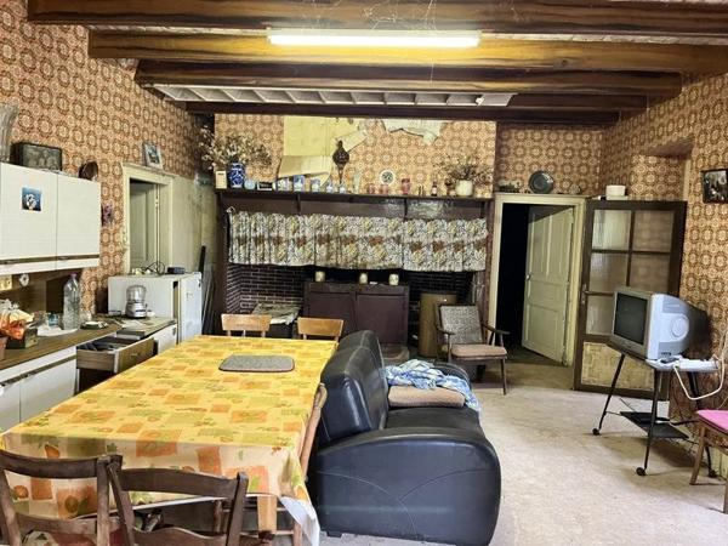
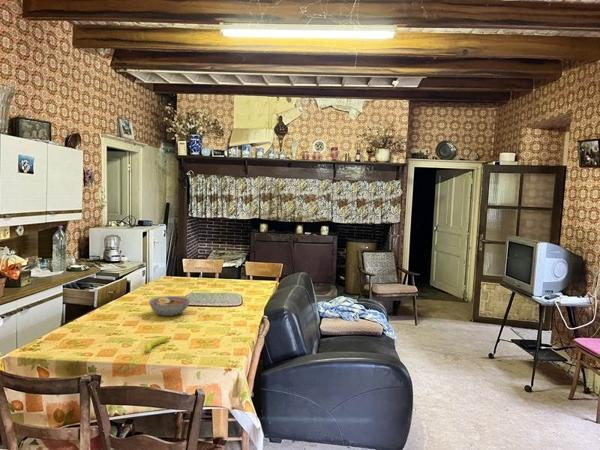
+ banana [143,335,173,353]
+ bowl [148,295,191,317]
